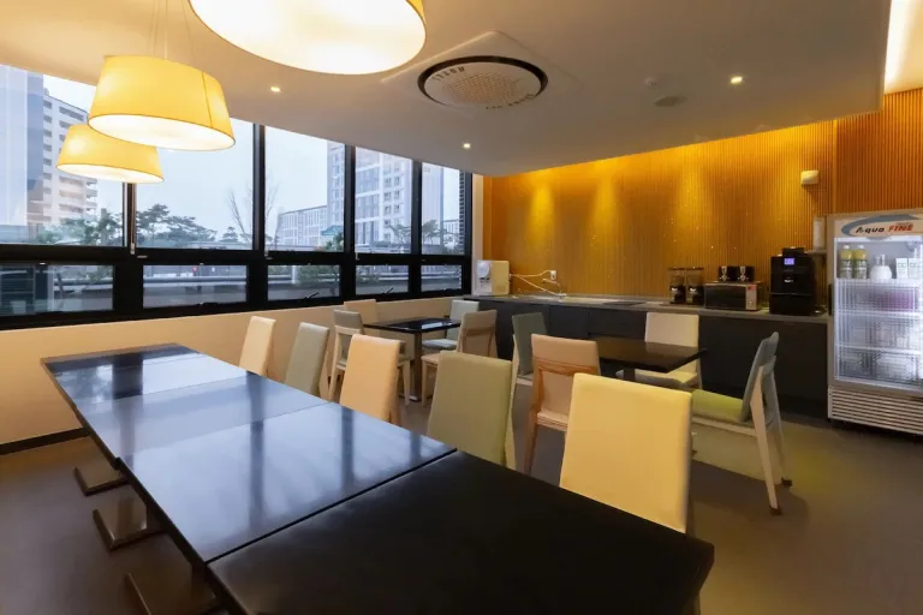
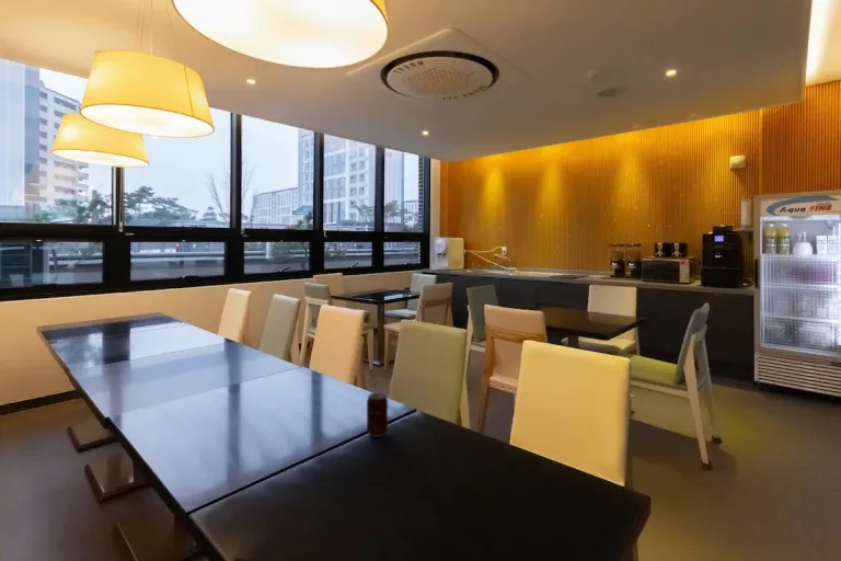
+ beverage can [366,392,389,438]
